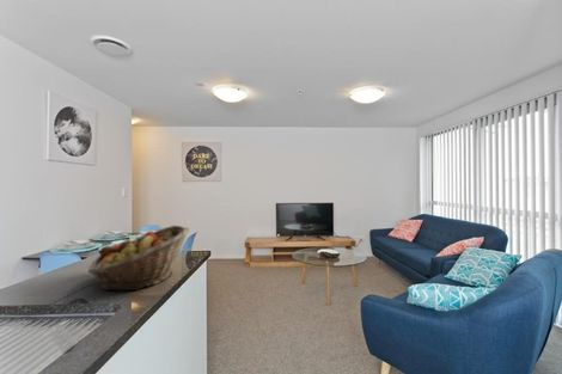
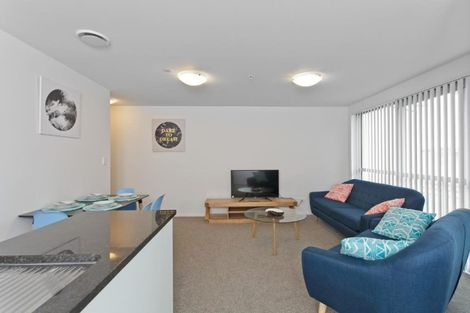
- fruit basket [87,225,191,293]
